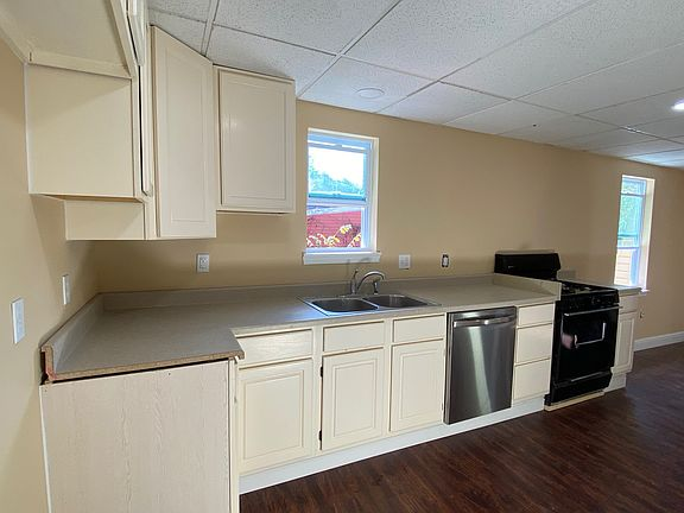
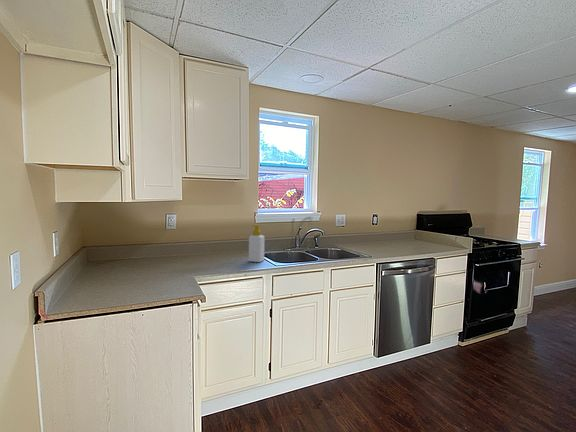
+ soap bottle [248,224,265,263]
